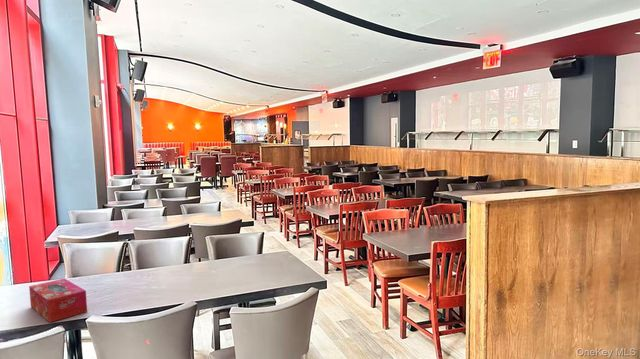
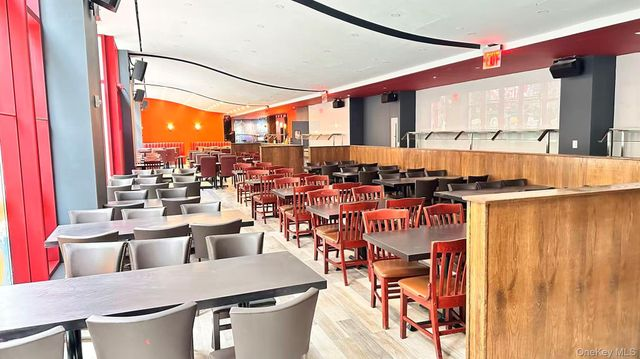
- tissue box [28,277,88,323]
